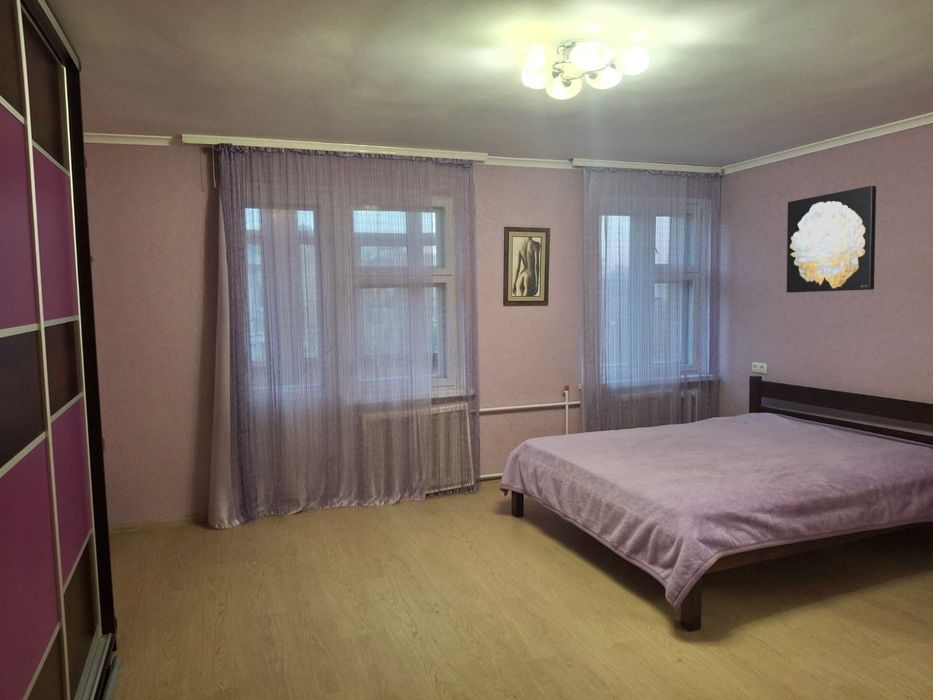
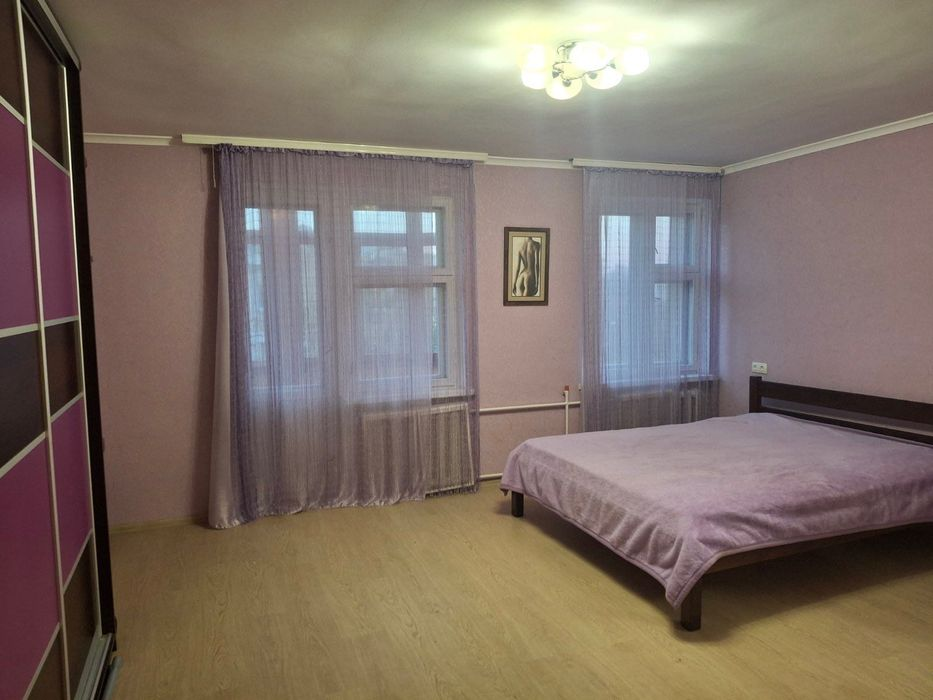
- wall art [786,185,877,294]
